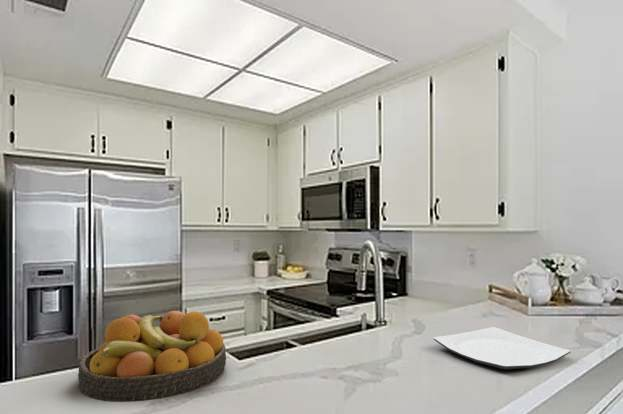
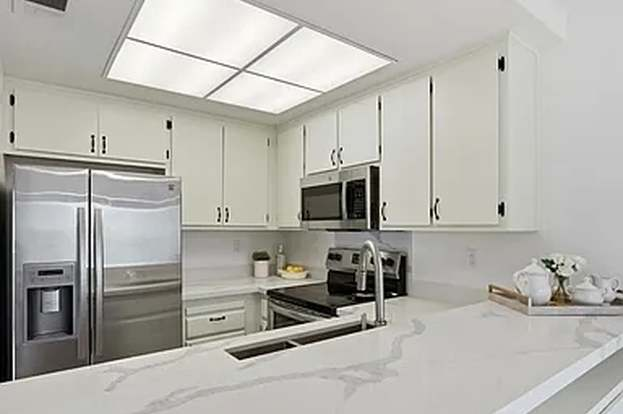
- fruit bowl [77,310,227,403]
- plate [432,326,572,370]
